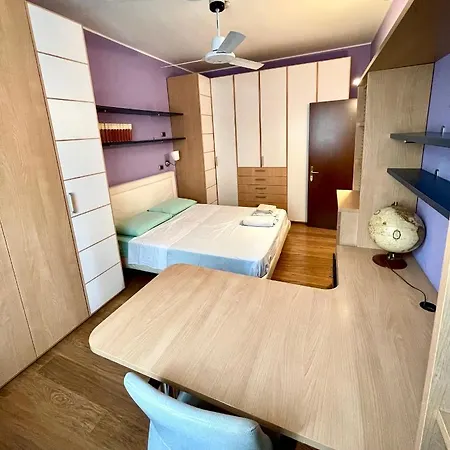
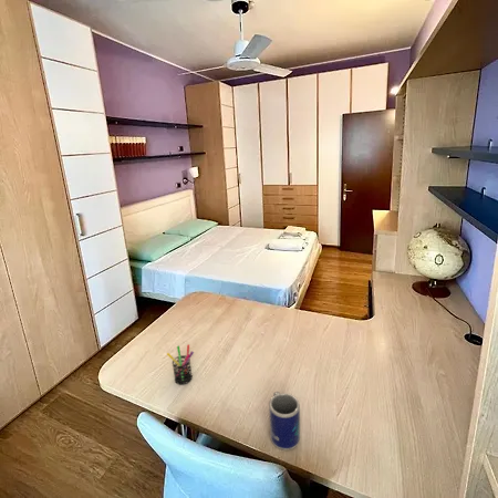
+ mug [268,391,301,452]
+ pen holder [166,343,195,385]
